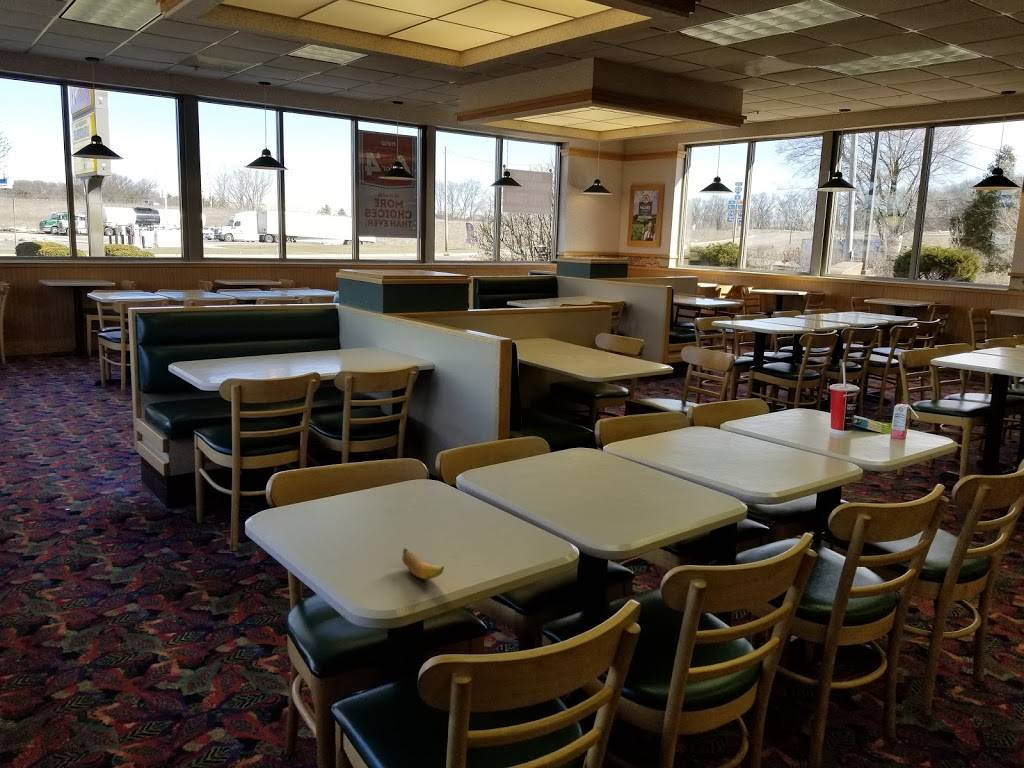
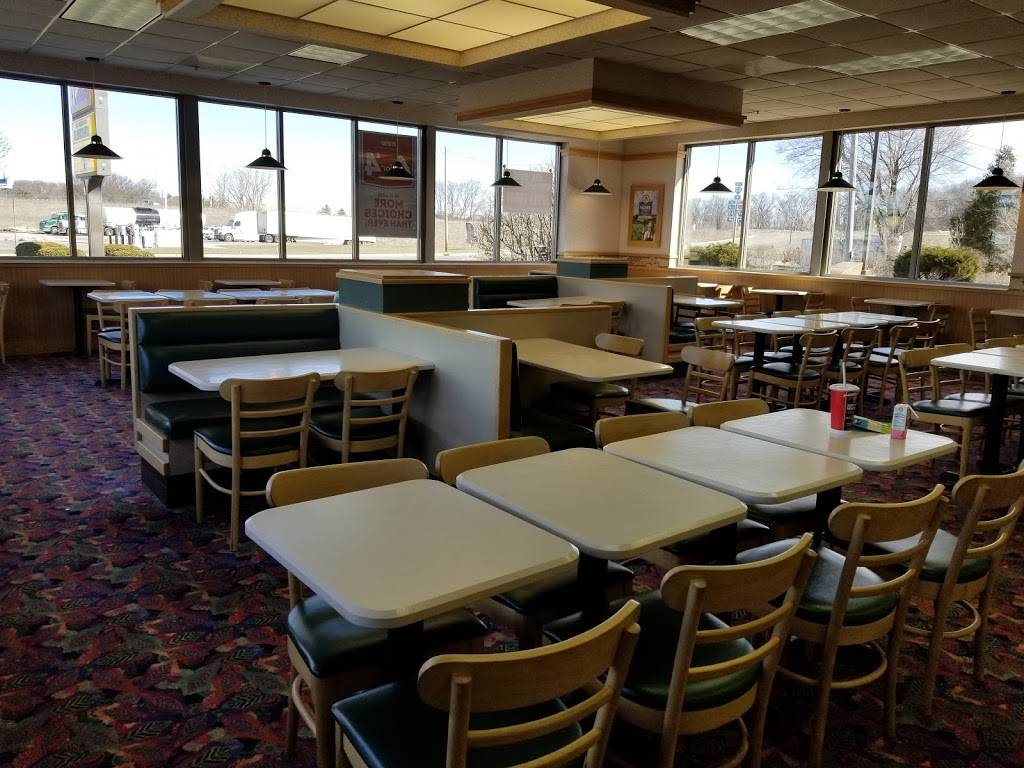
- banana [401,548,445,580]
